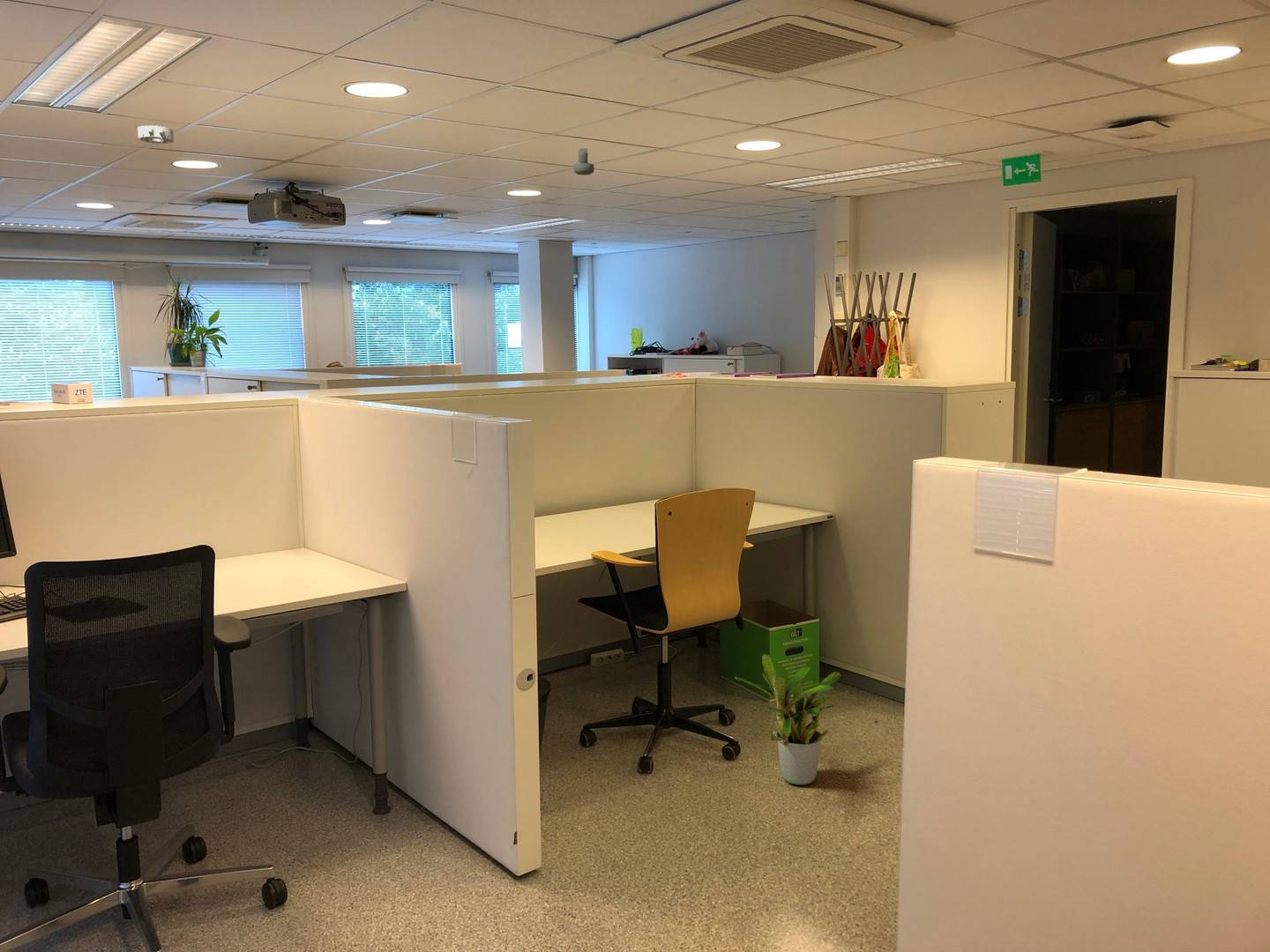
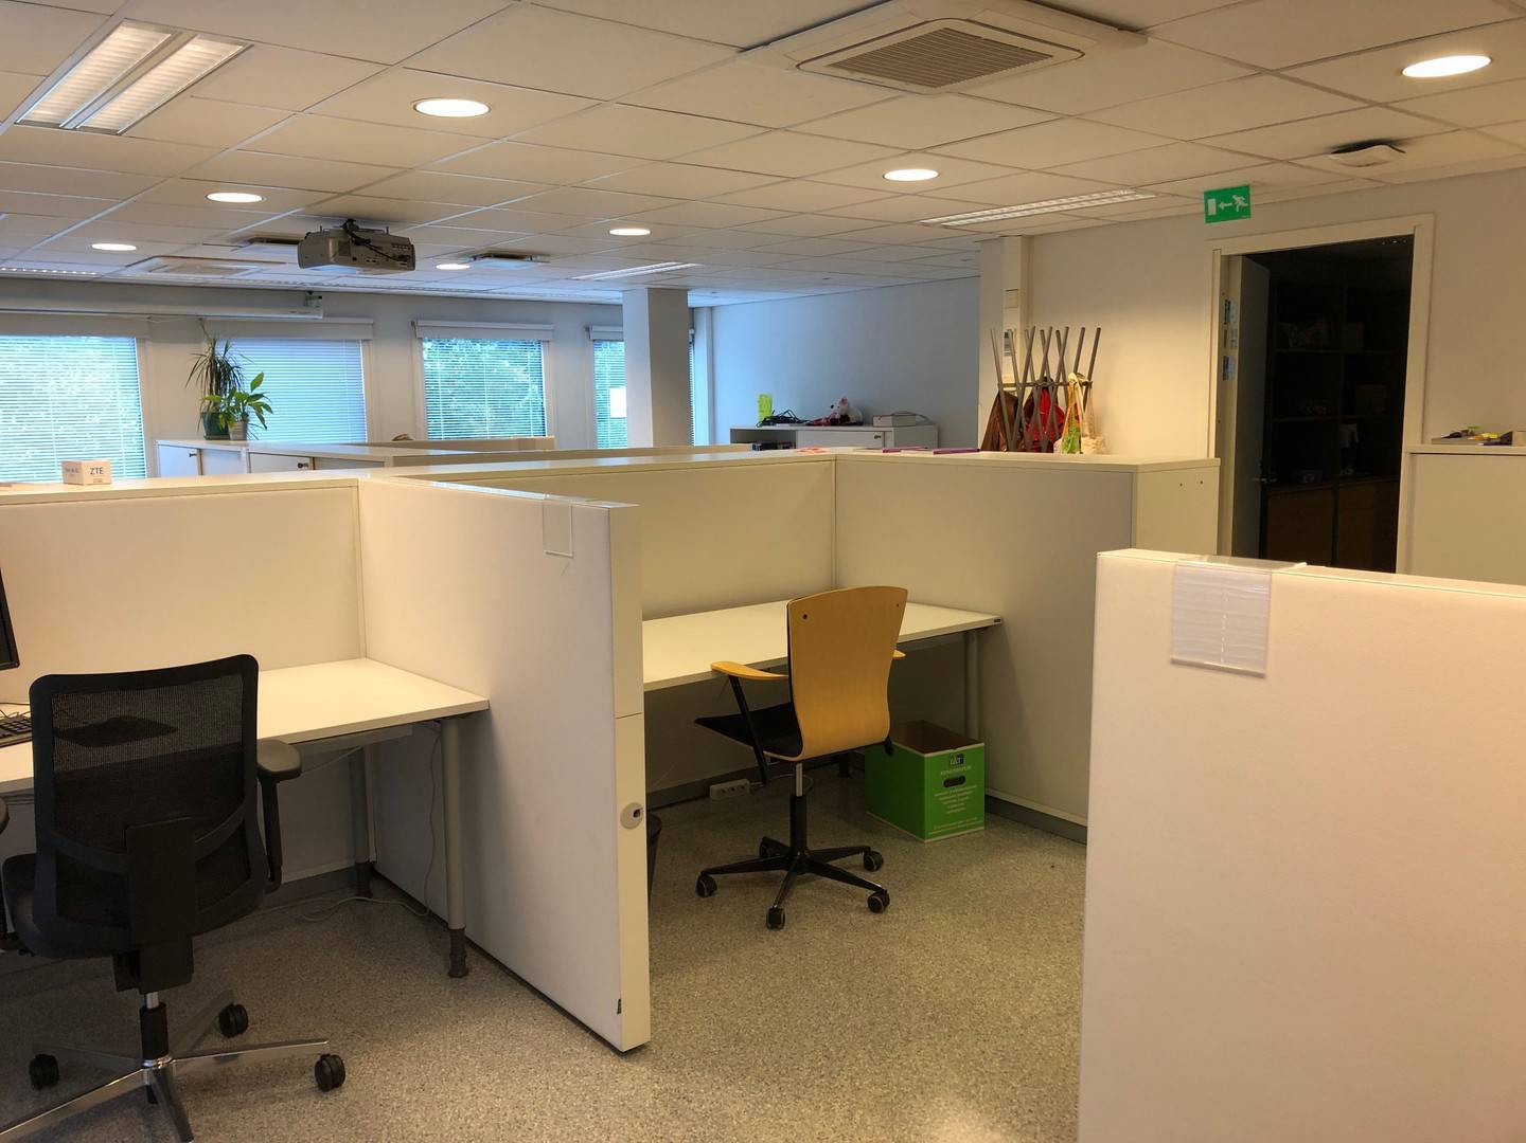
- potted plant [735,653,849,786]
- security camera [572,147,595,176]
- smoke detector [137,124,175,145]
